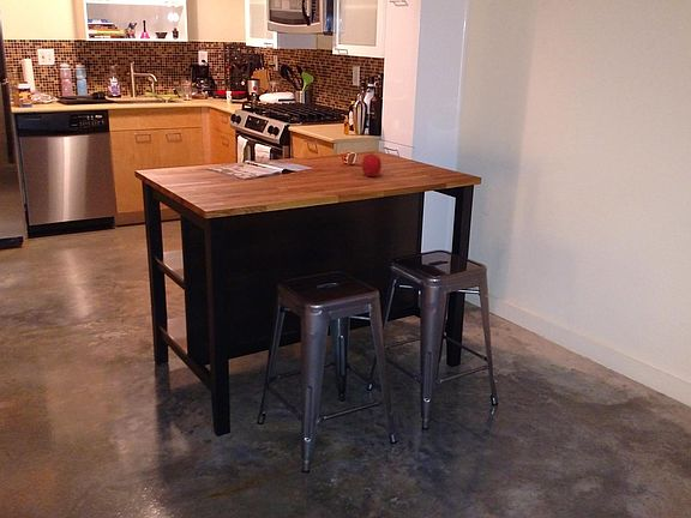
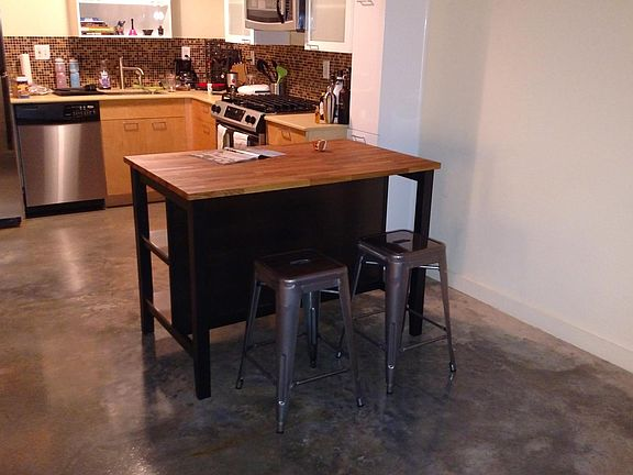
- fruit [361,151,383,177]
